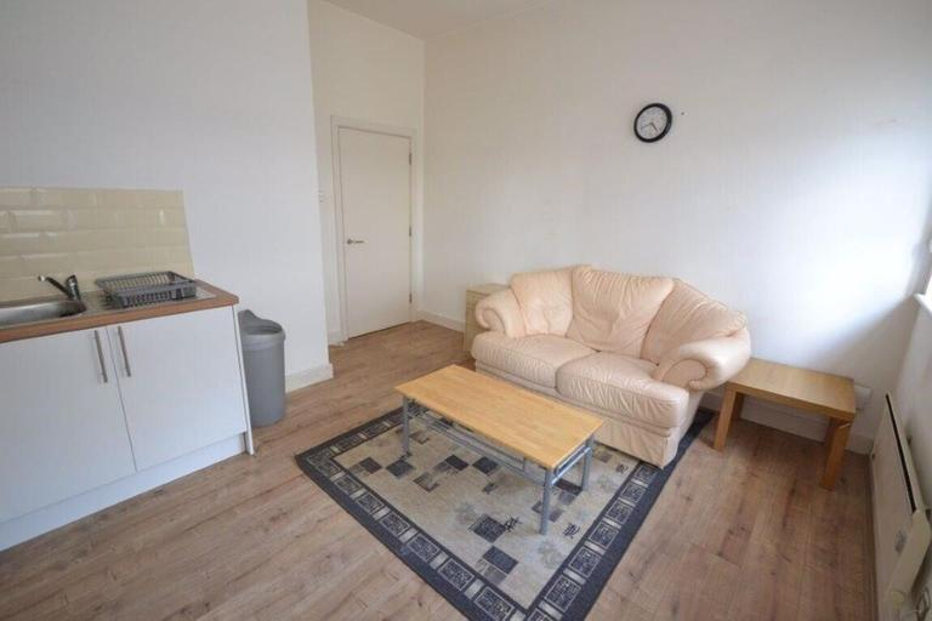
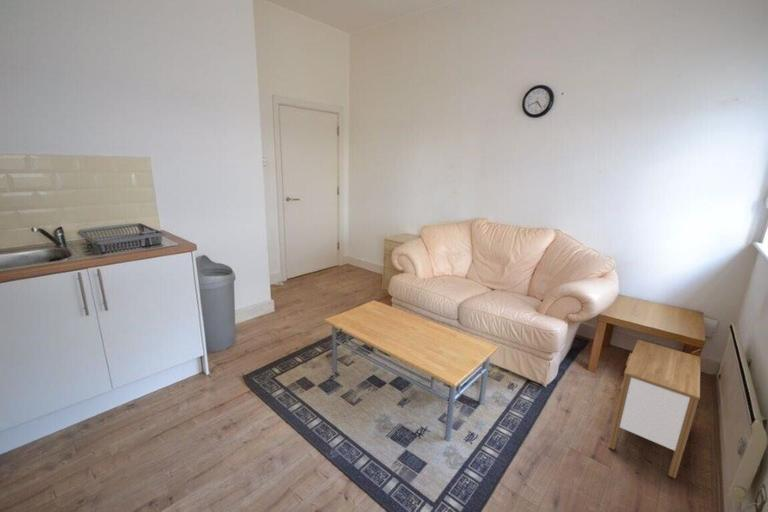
+ nightstand [607,339,701,480]
